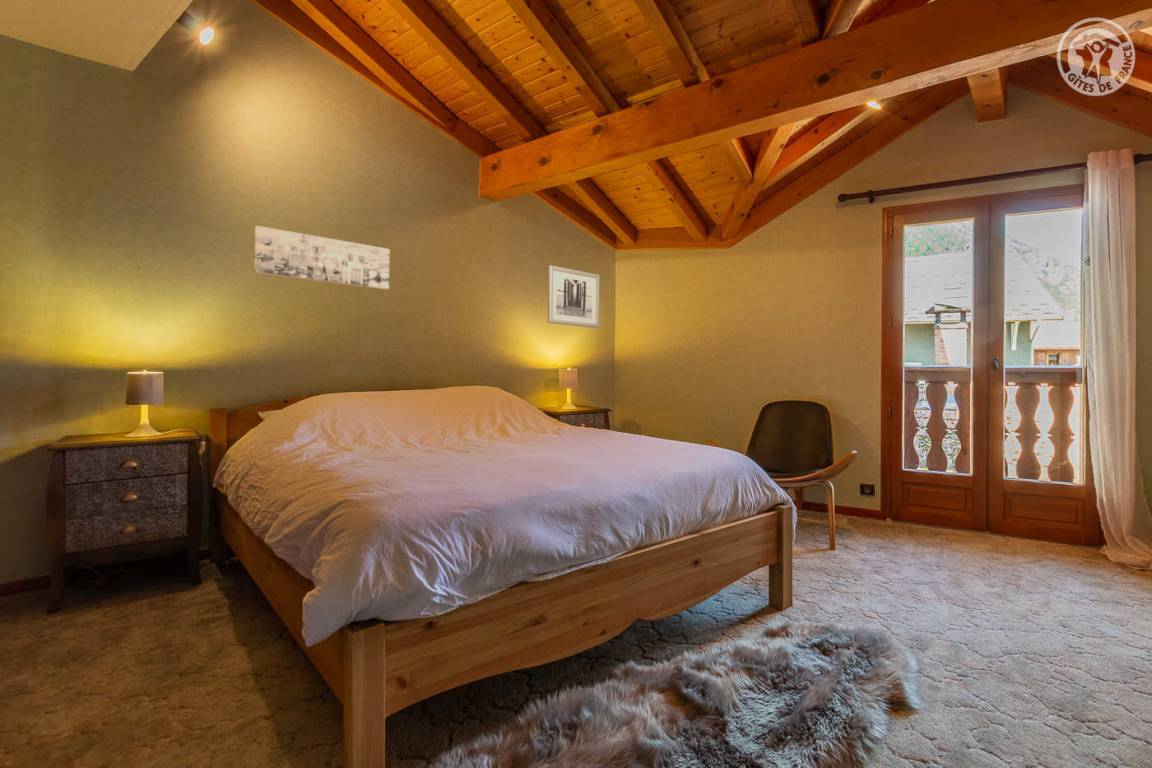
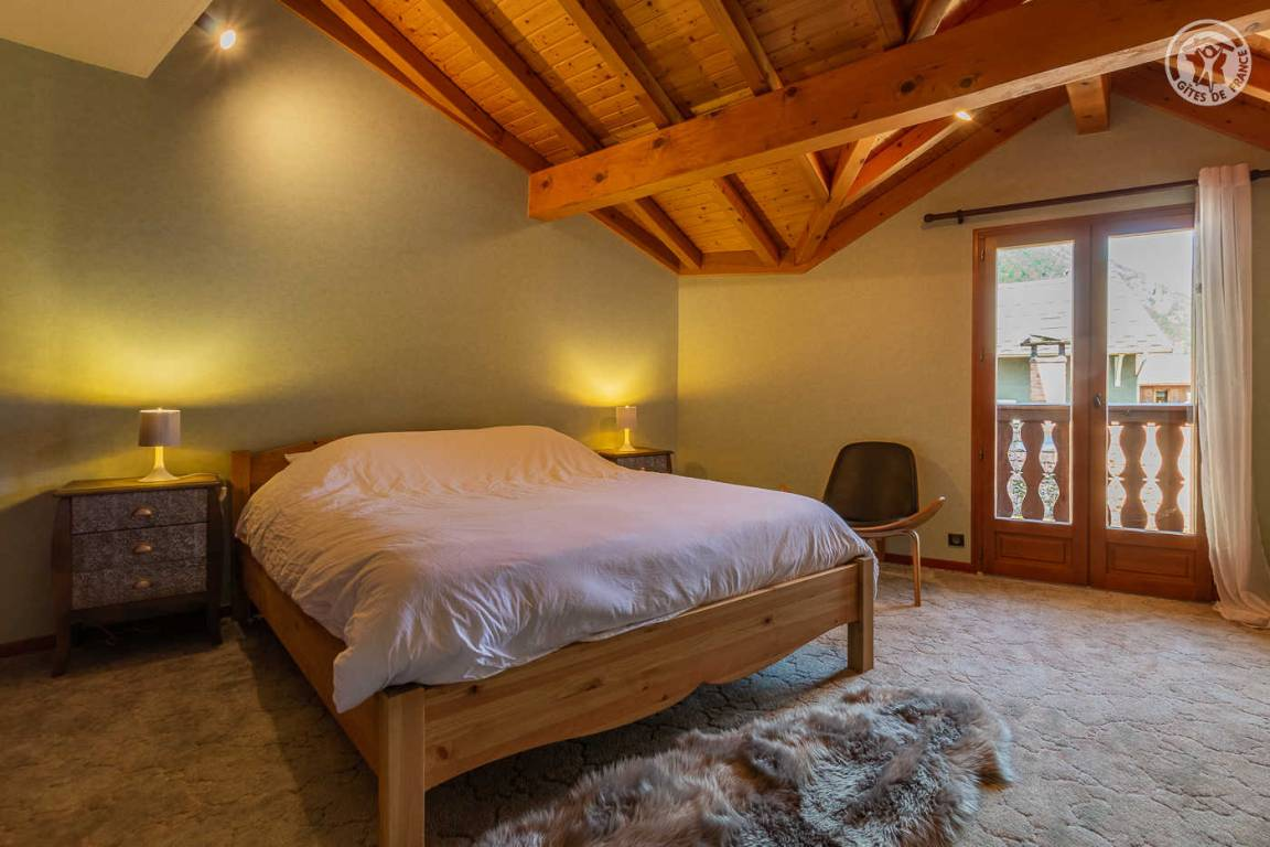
- wall art [547,264,601,329]
- wall art [254,225,390,291]
